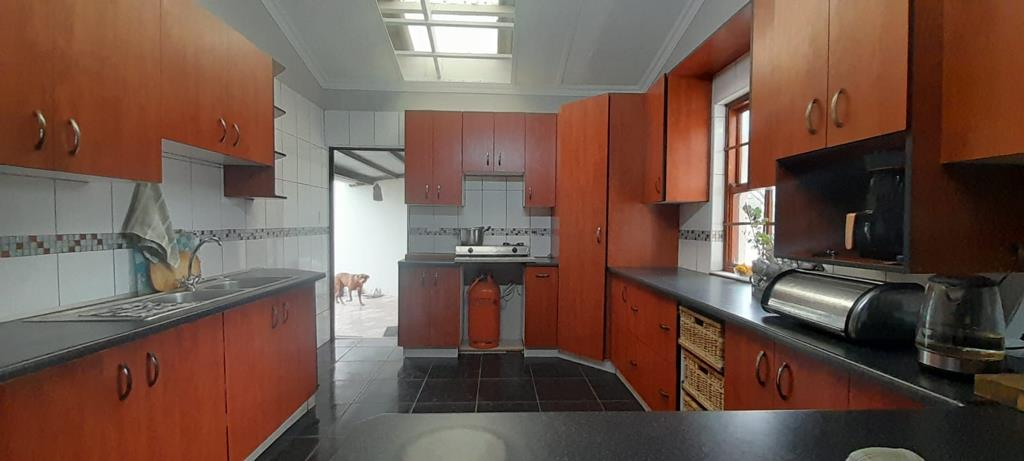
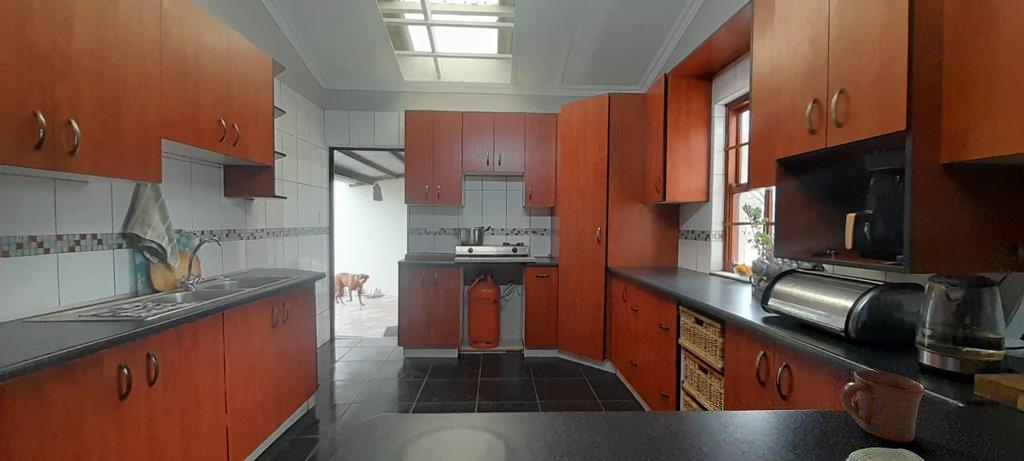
+ mug [840,369,926,443]
